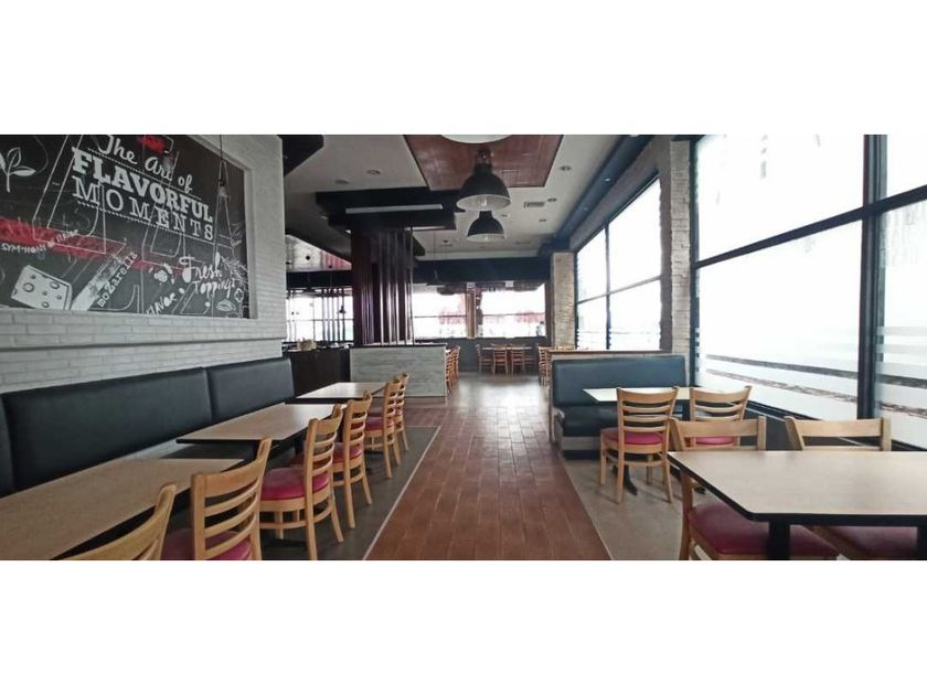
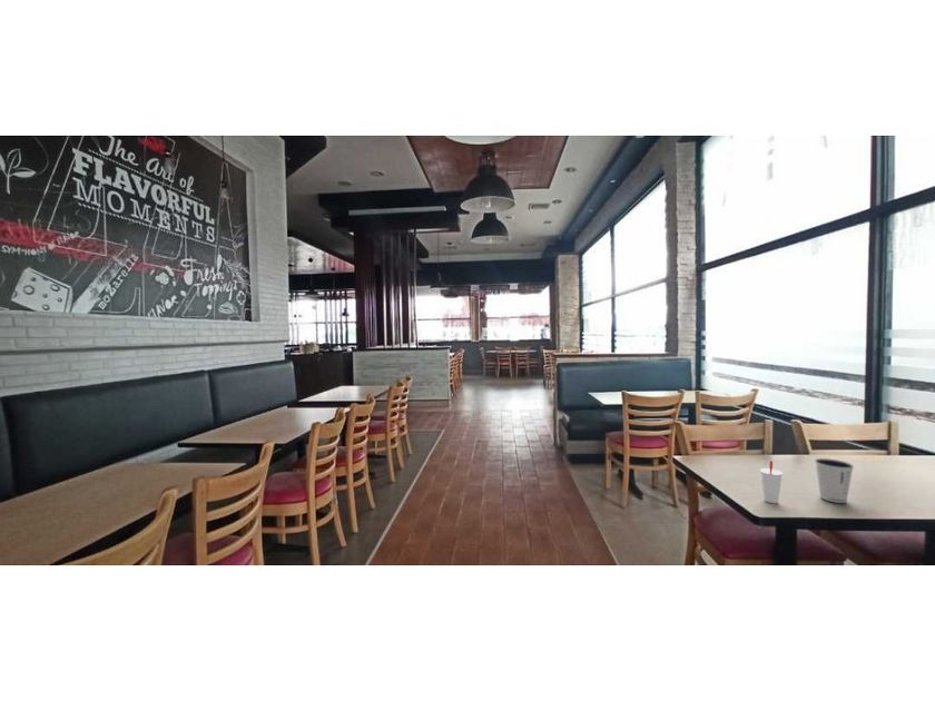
+ cup [759,460,784,504]
+ dixie cup [814,457,855,504]
